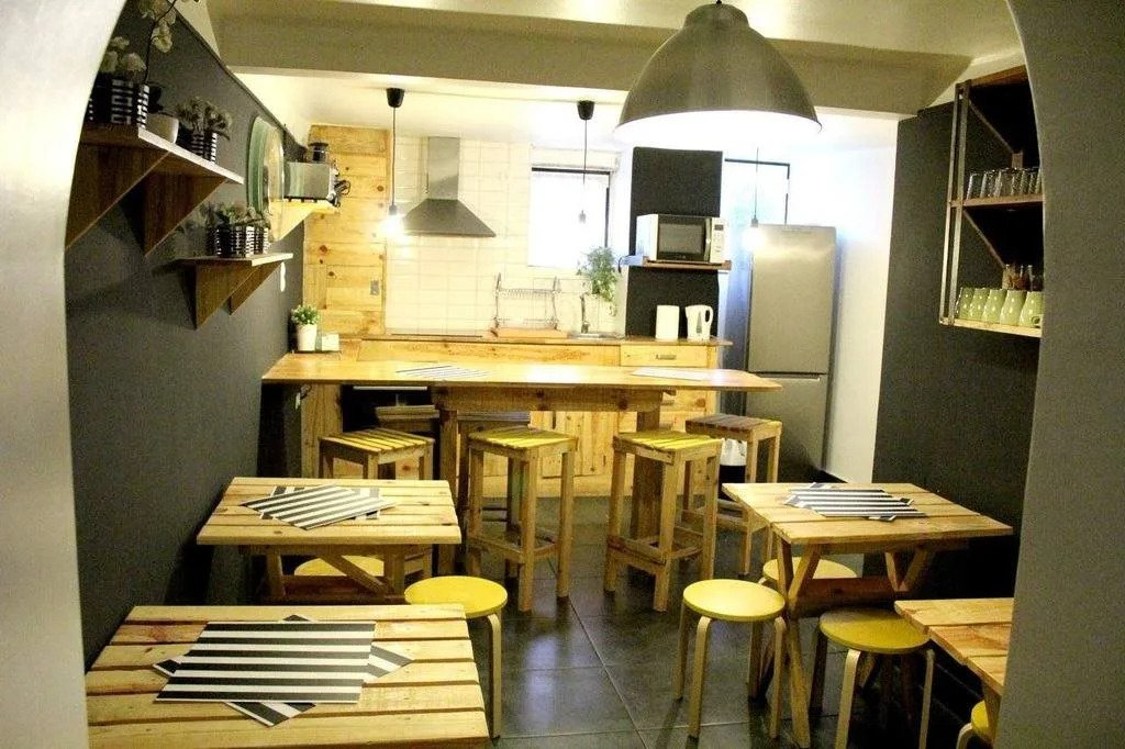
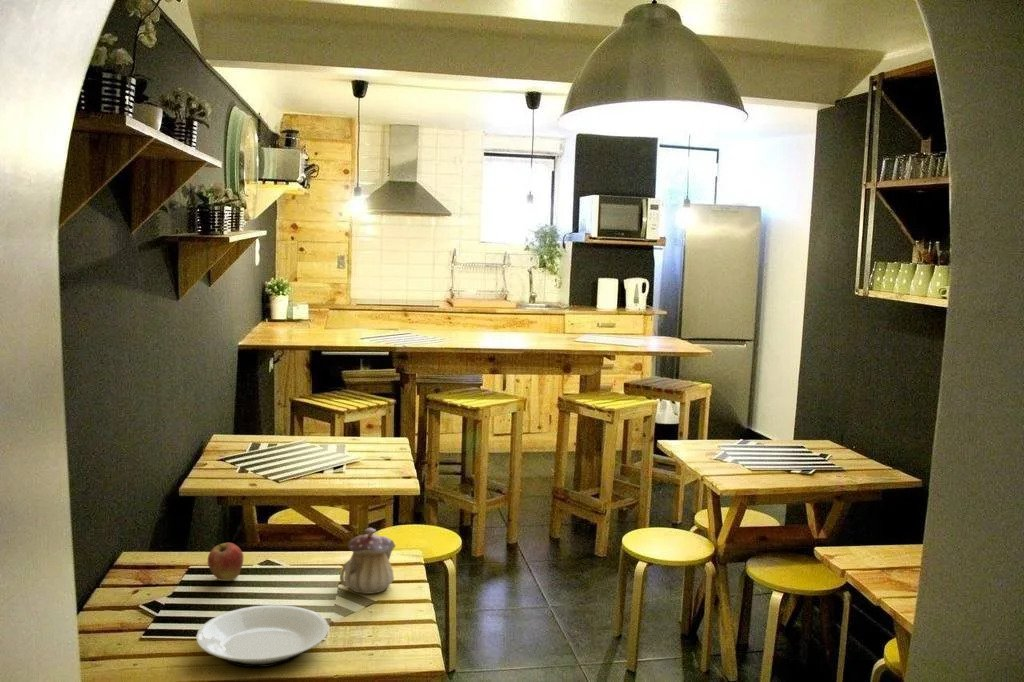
+ apple [207,542,244,582]
+ plate [195,604,329,668]
+ teapot [339,527,396,595]
